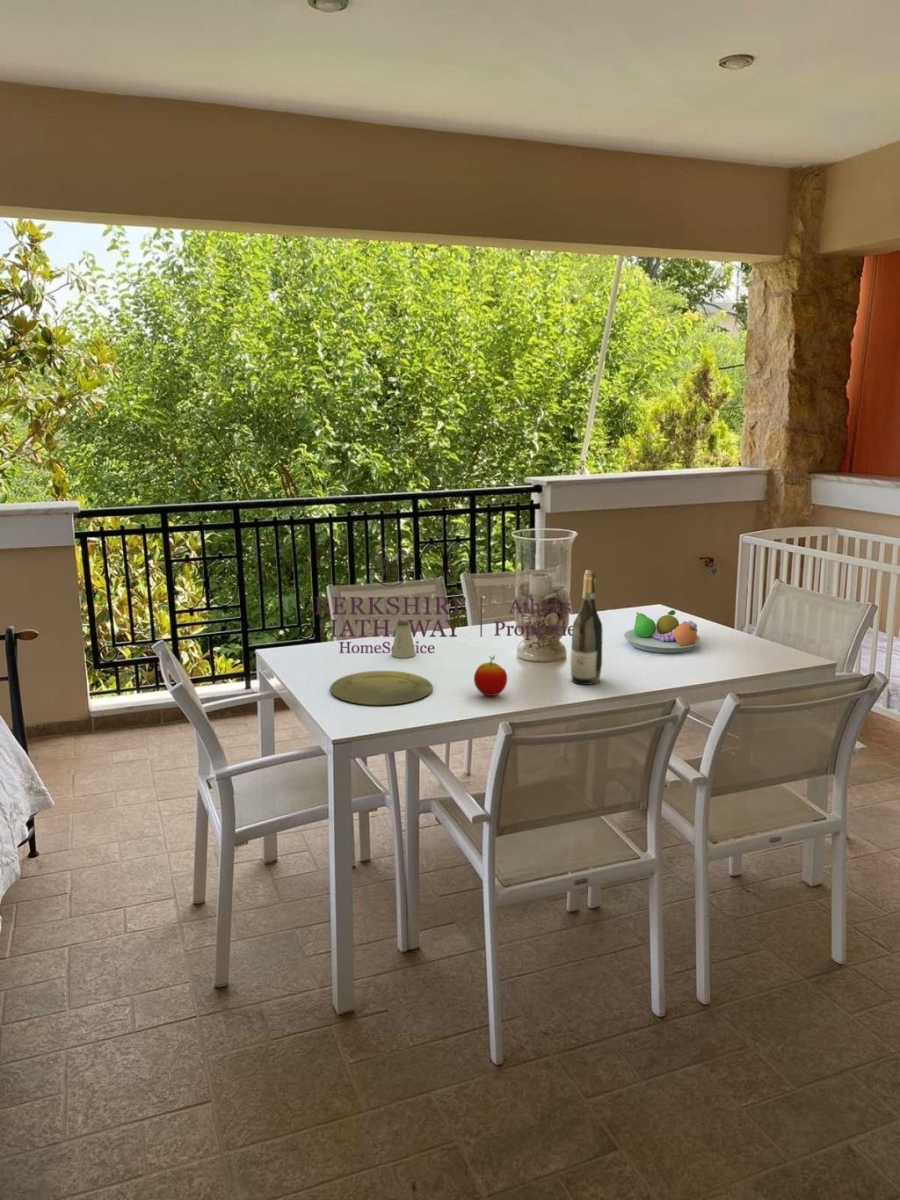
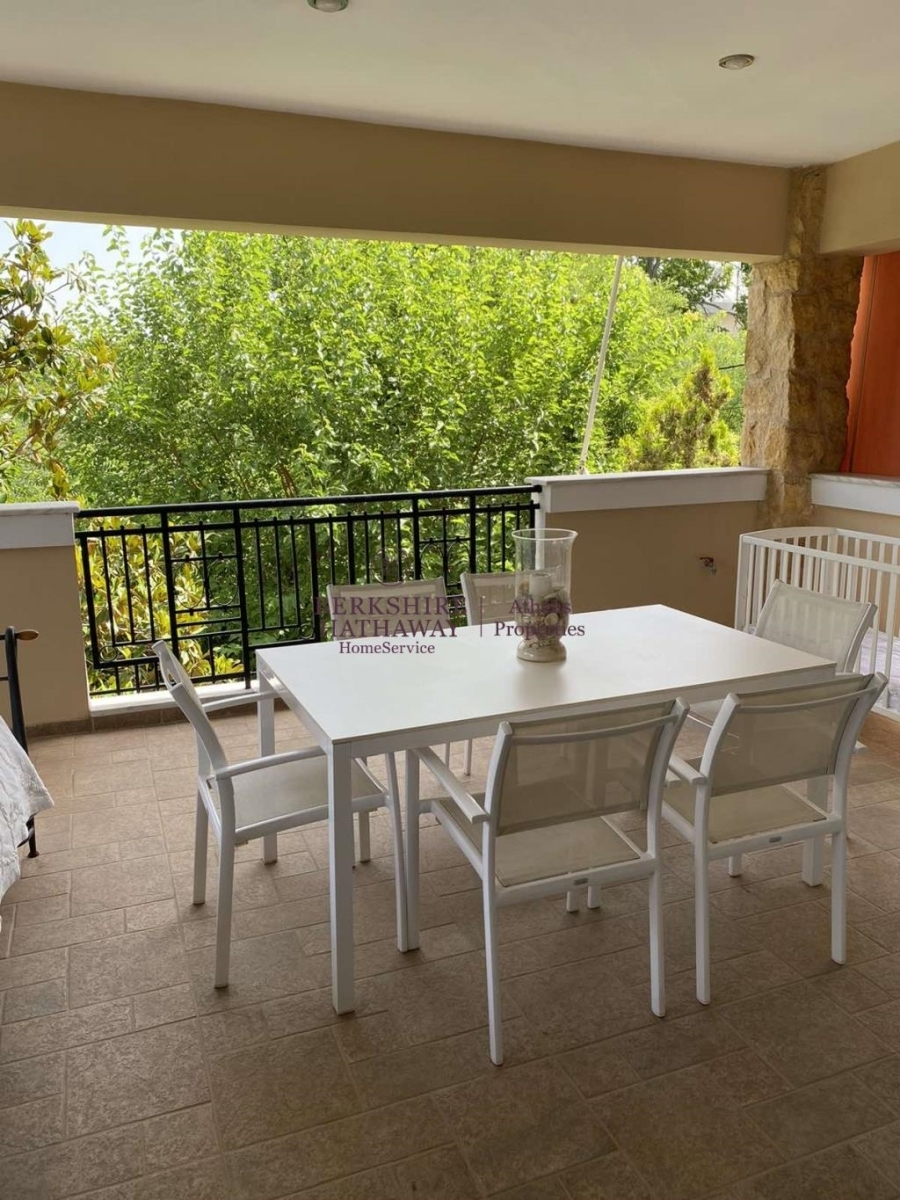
- wine bottle [570,569,604,686]
- apple [473,654,508,697]
- plate [329,670,433,706]
- saltshaker [390,620,417,659]
- fruit bowl [623,609,702,654]
